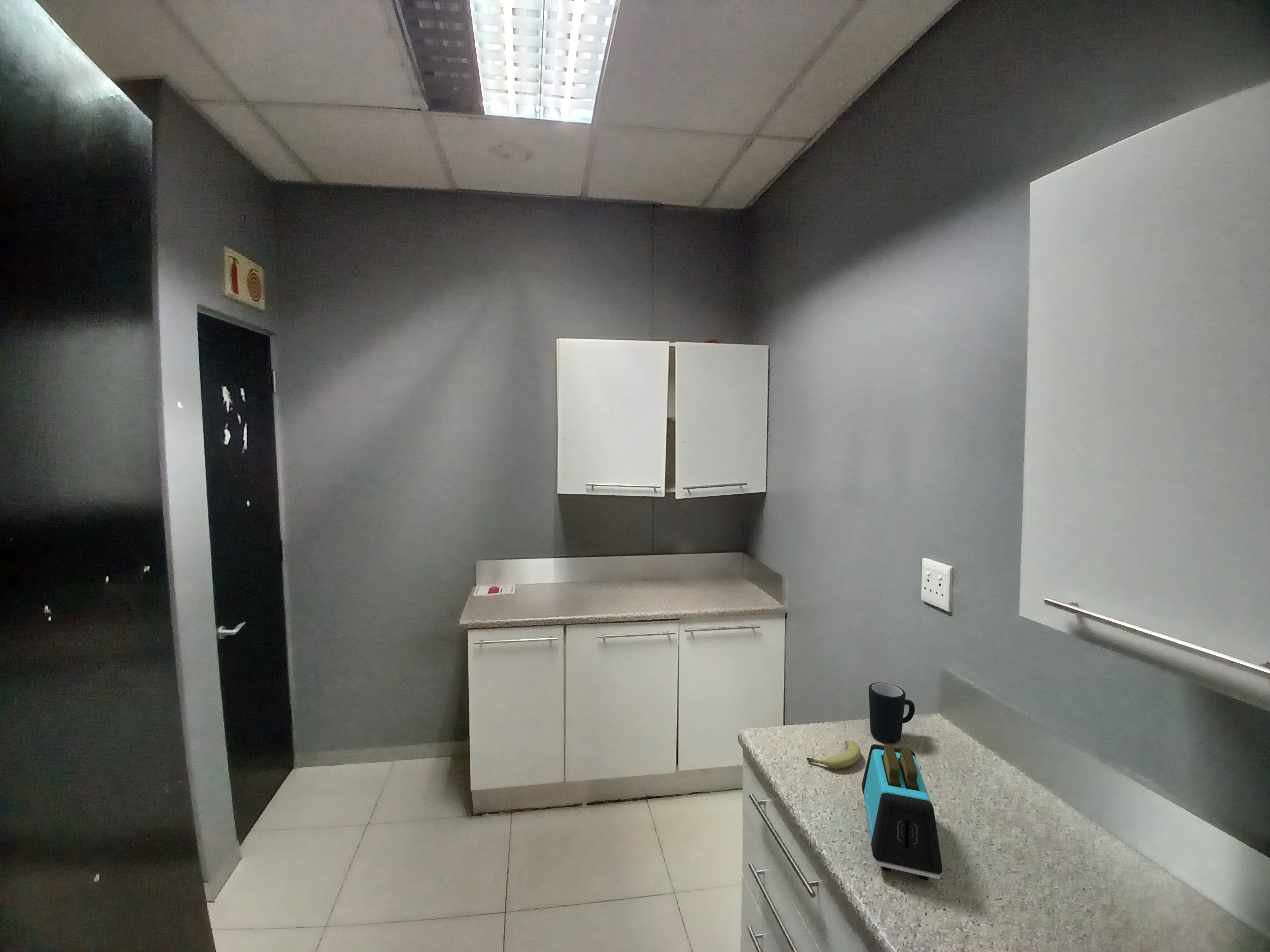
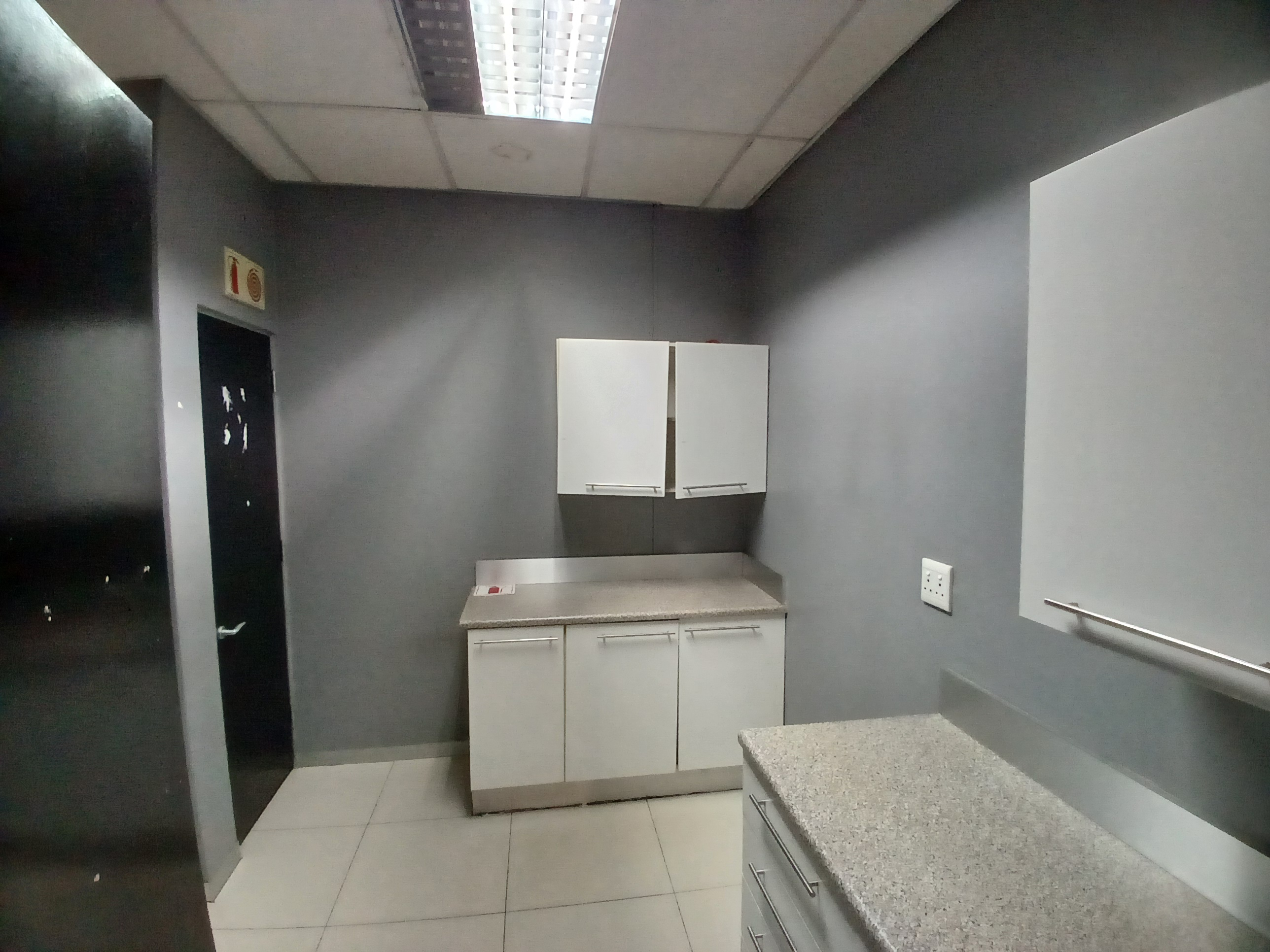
- fruit [806,740,861,769]
- toaster [861,744,943,881]
- mug [868,682,916,743]
